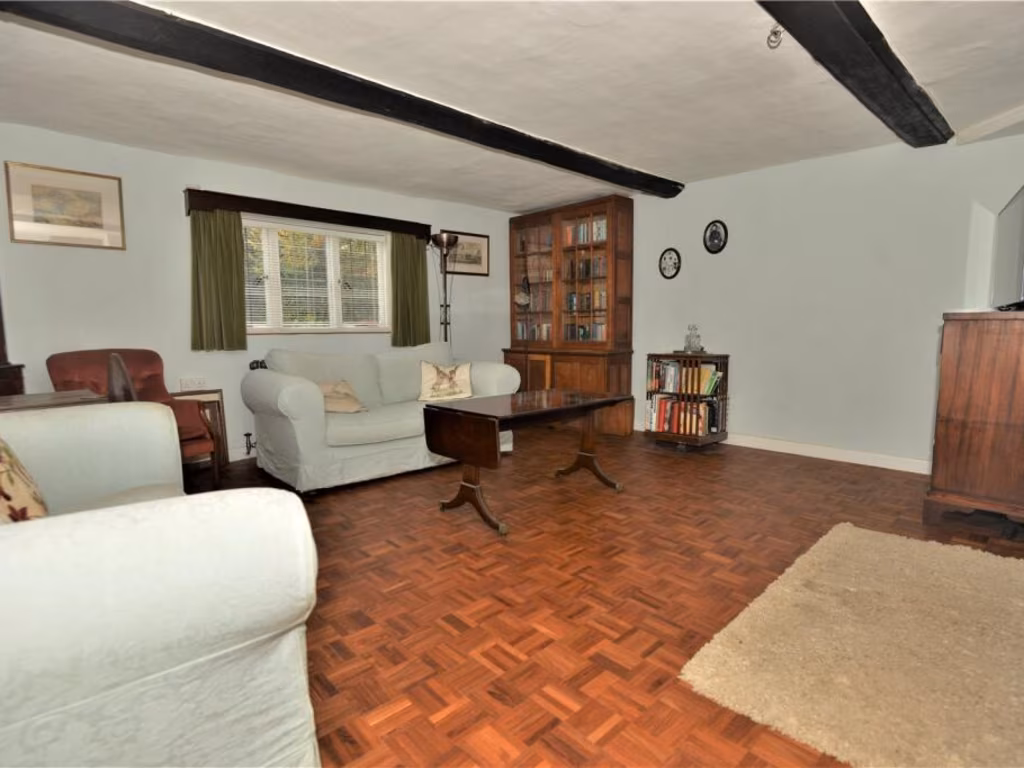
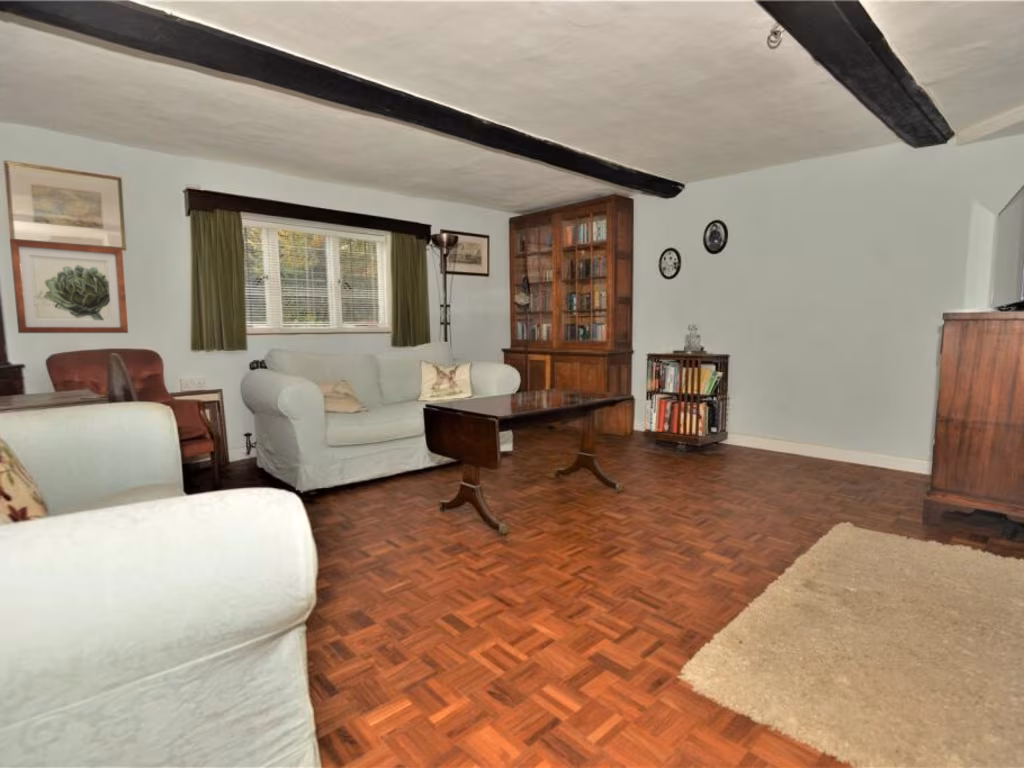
+ wall art [9,238,129,334]
